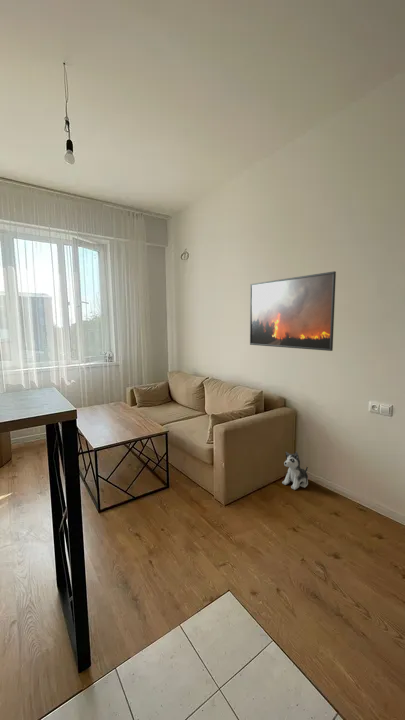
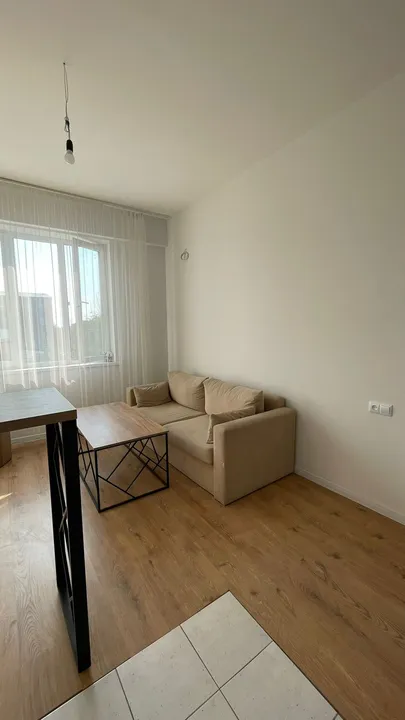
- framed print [249,270,337,352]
- plush toy [281,451,309,491]
